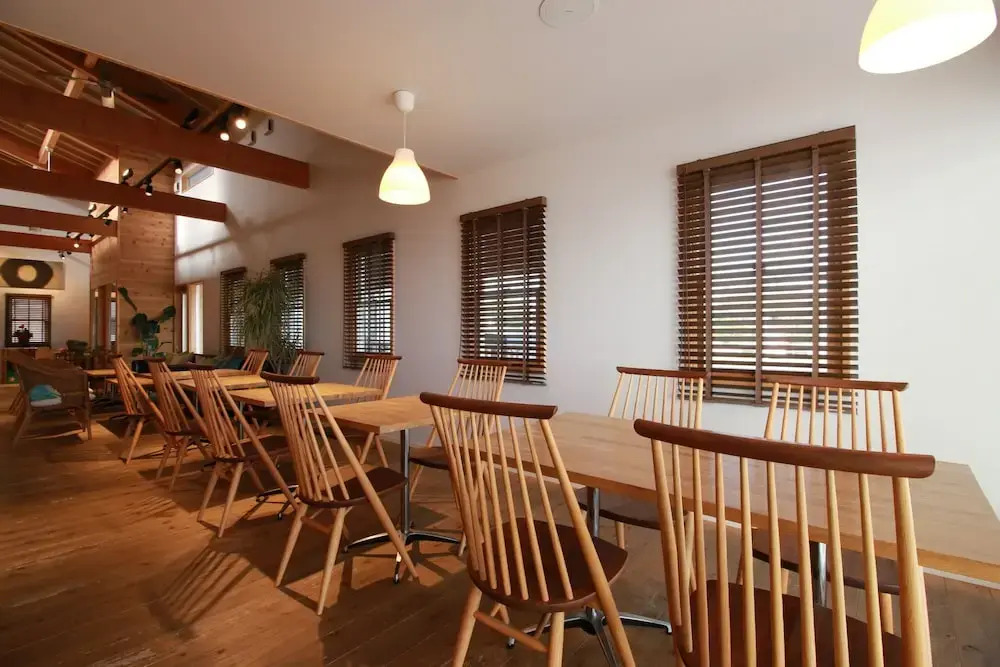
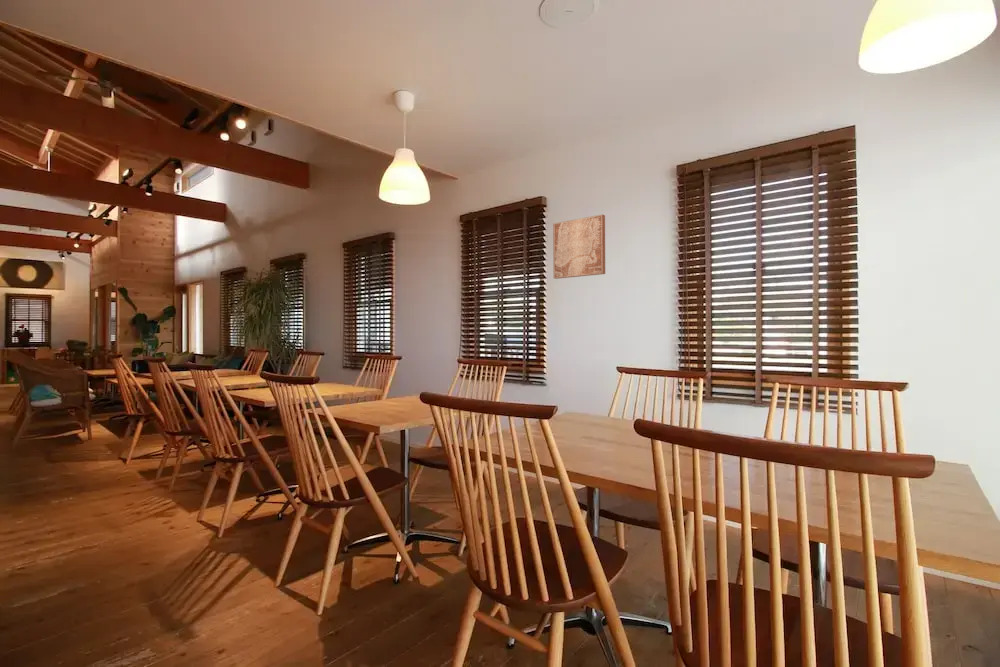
+ wall art [552,214,606,280]
